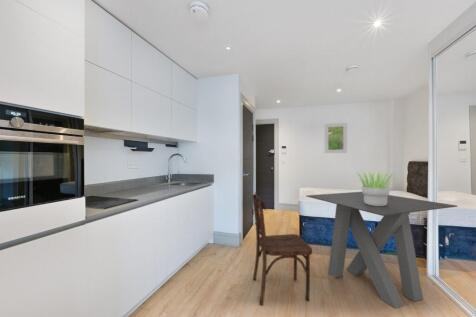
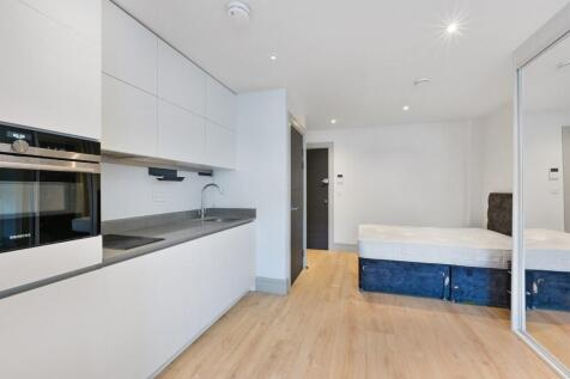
- dining chair [251,191,313,306]
- potted plant [355,170,394,206]
- dining table [305,191,459,309]
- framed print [324,122,348,154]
